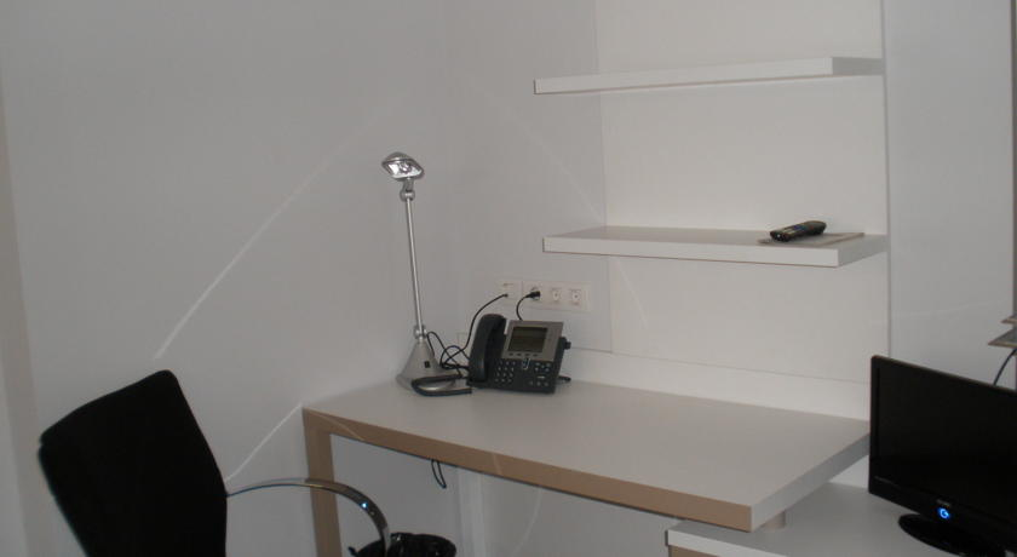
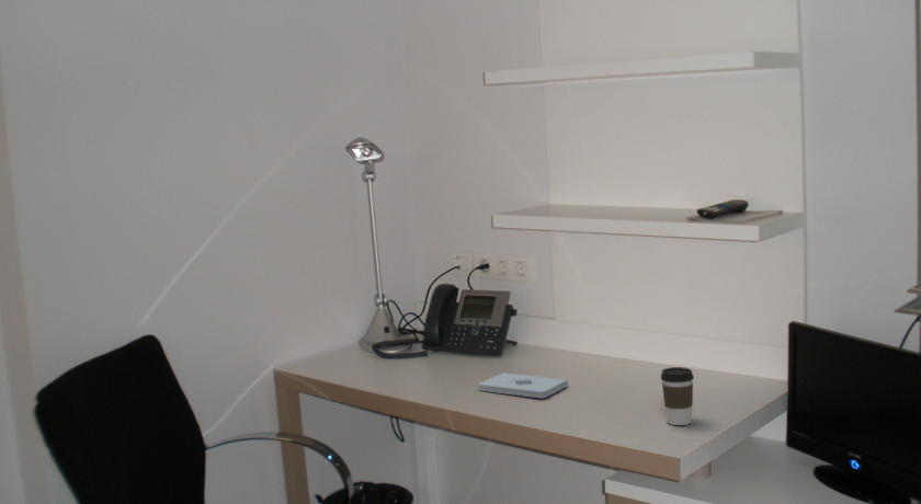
+ notepad [478,371,569,399]
+ coffee cup [660,366,695,426]
